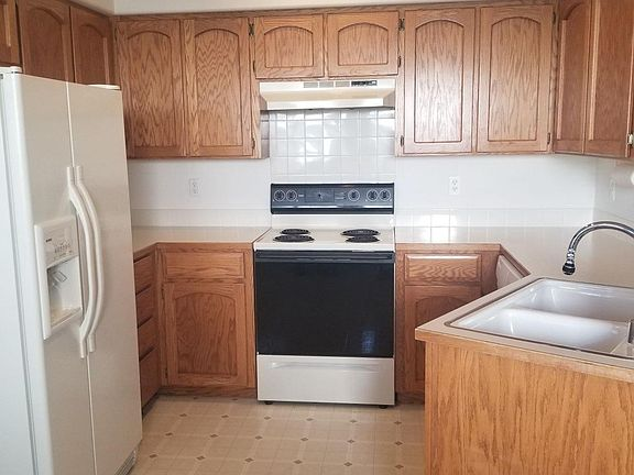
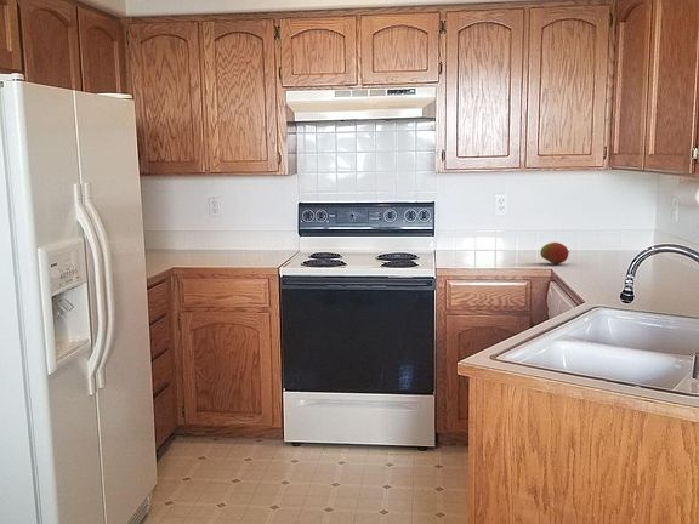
+ fruit [539,241,570,266]
